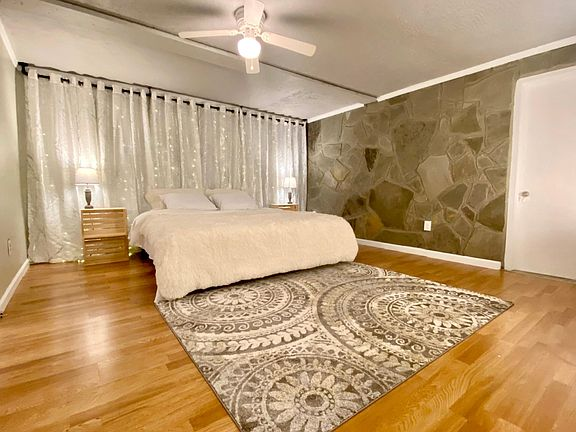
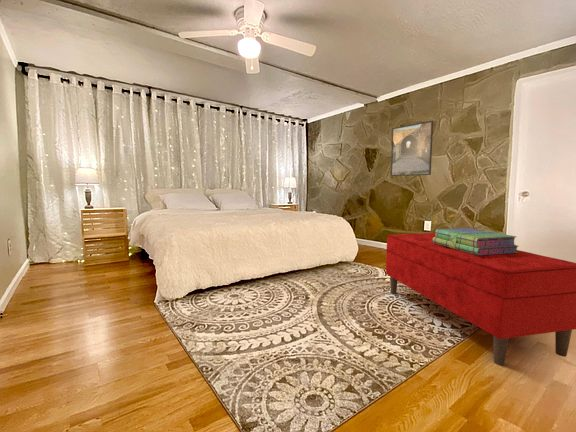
+ bench [385,232,576,367]
+ stack of books [433,227,519,255]
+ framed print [390,120,434,177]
